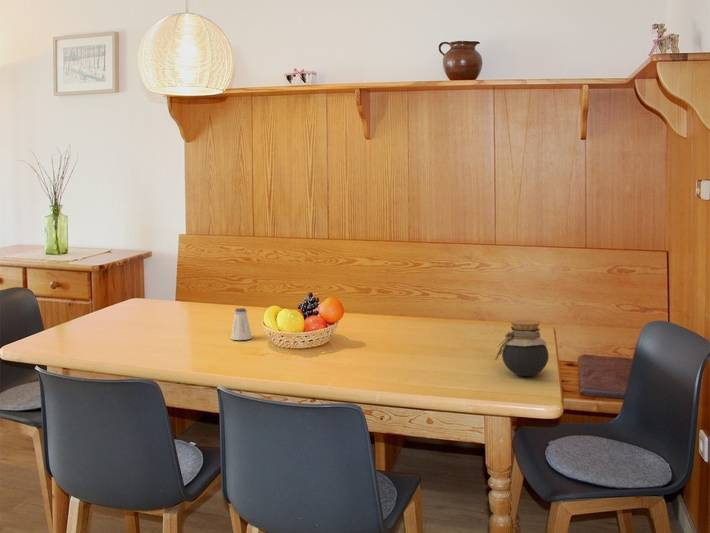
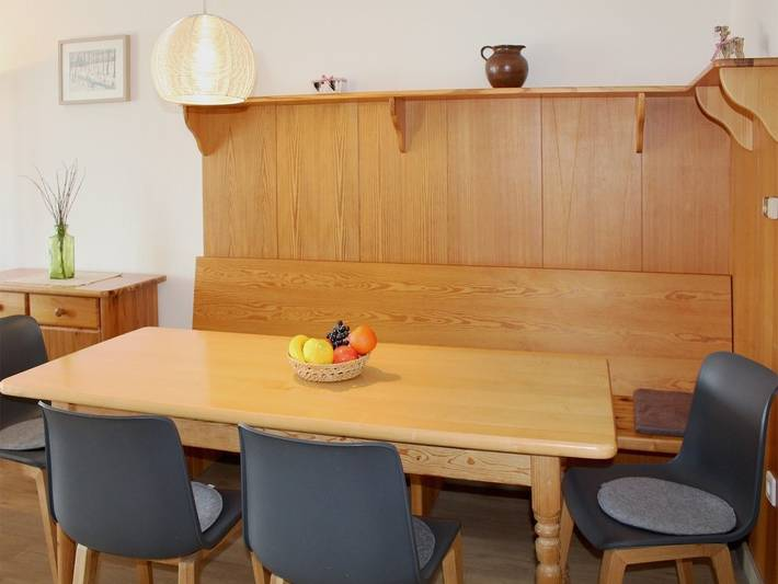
- saltshaker [230,307,253,341]
- jar [494,319,550,377]
